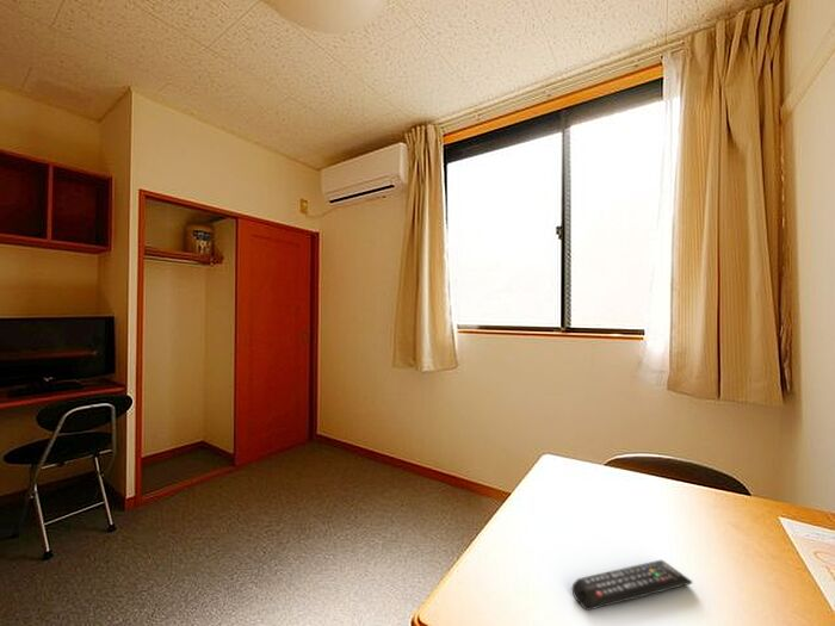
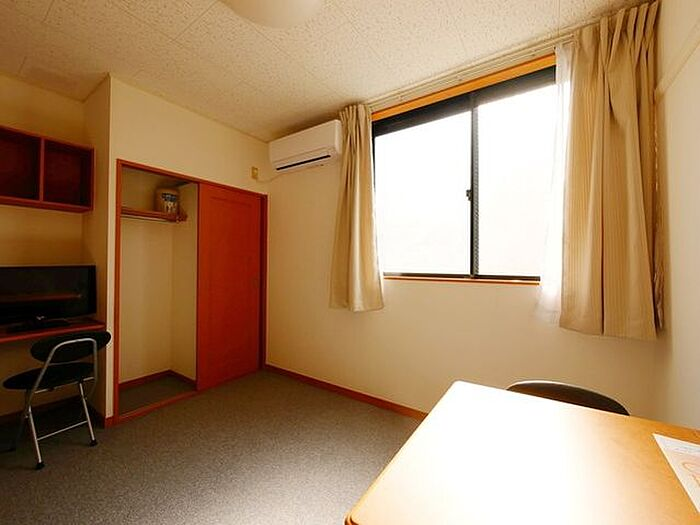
- remote control [571,559,693,612]
